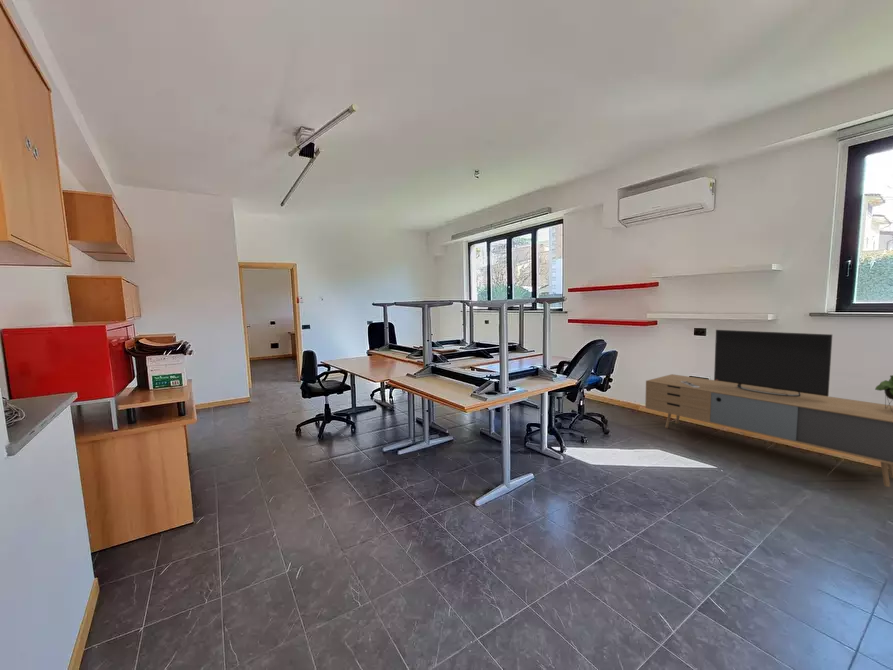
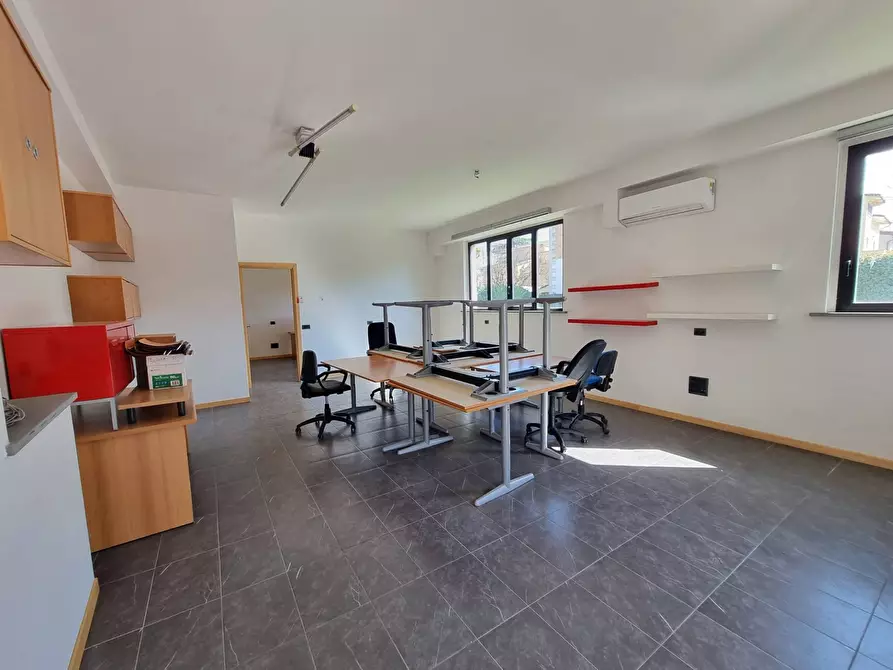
- media console [644,329,893,488]
